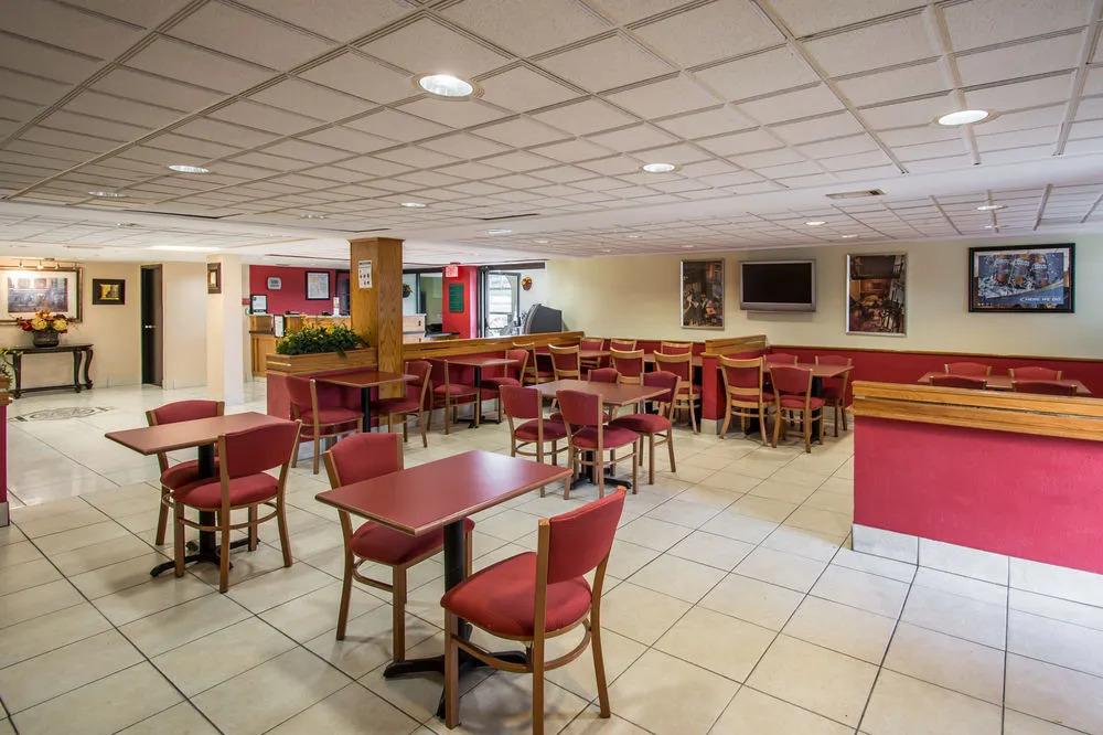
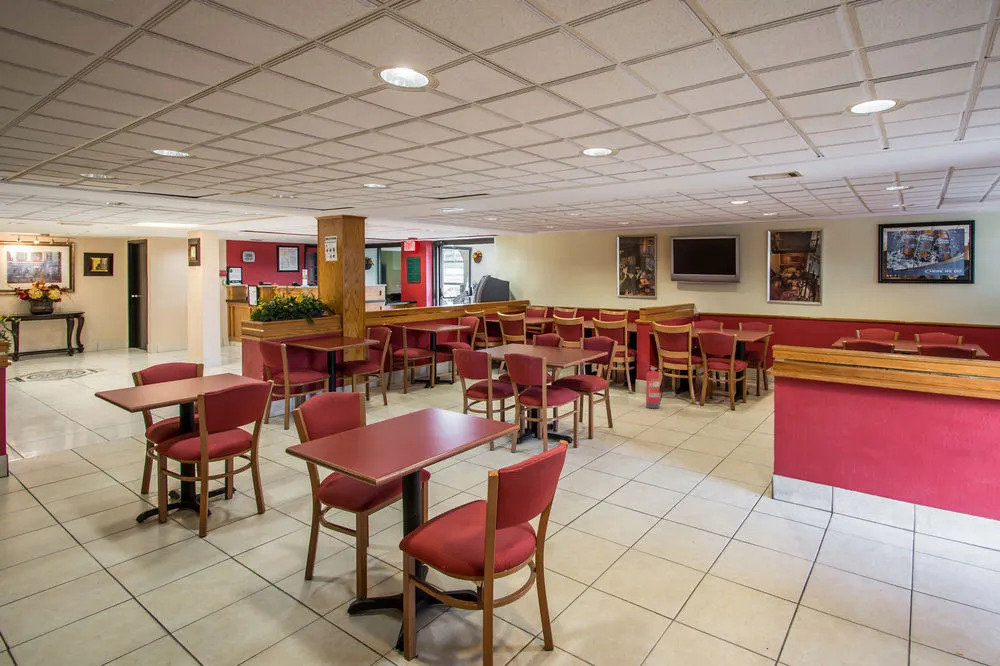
+ fire extinguisher [645,364,666,409]
